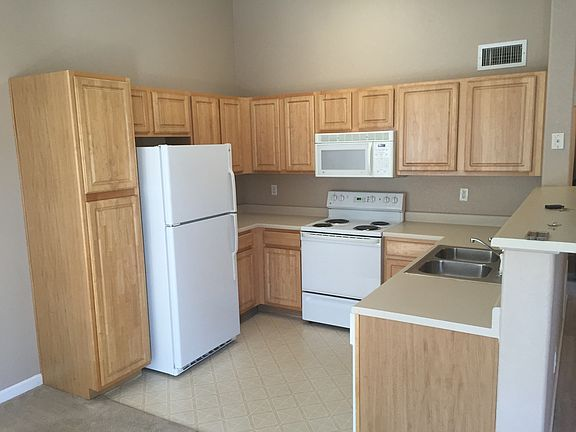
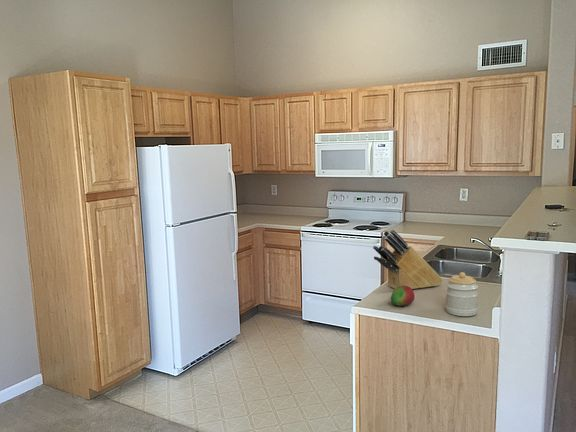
+ knife block [372,229,444,290]
+ fruit [390,286,416,307]
+ jar [445,271,479,317]
